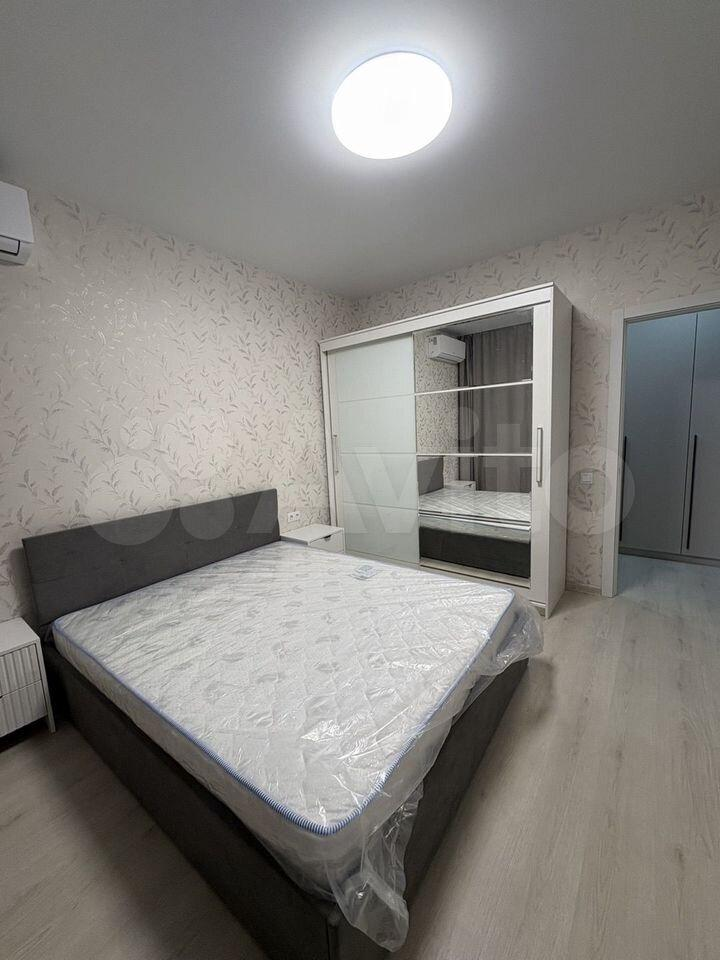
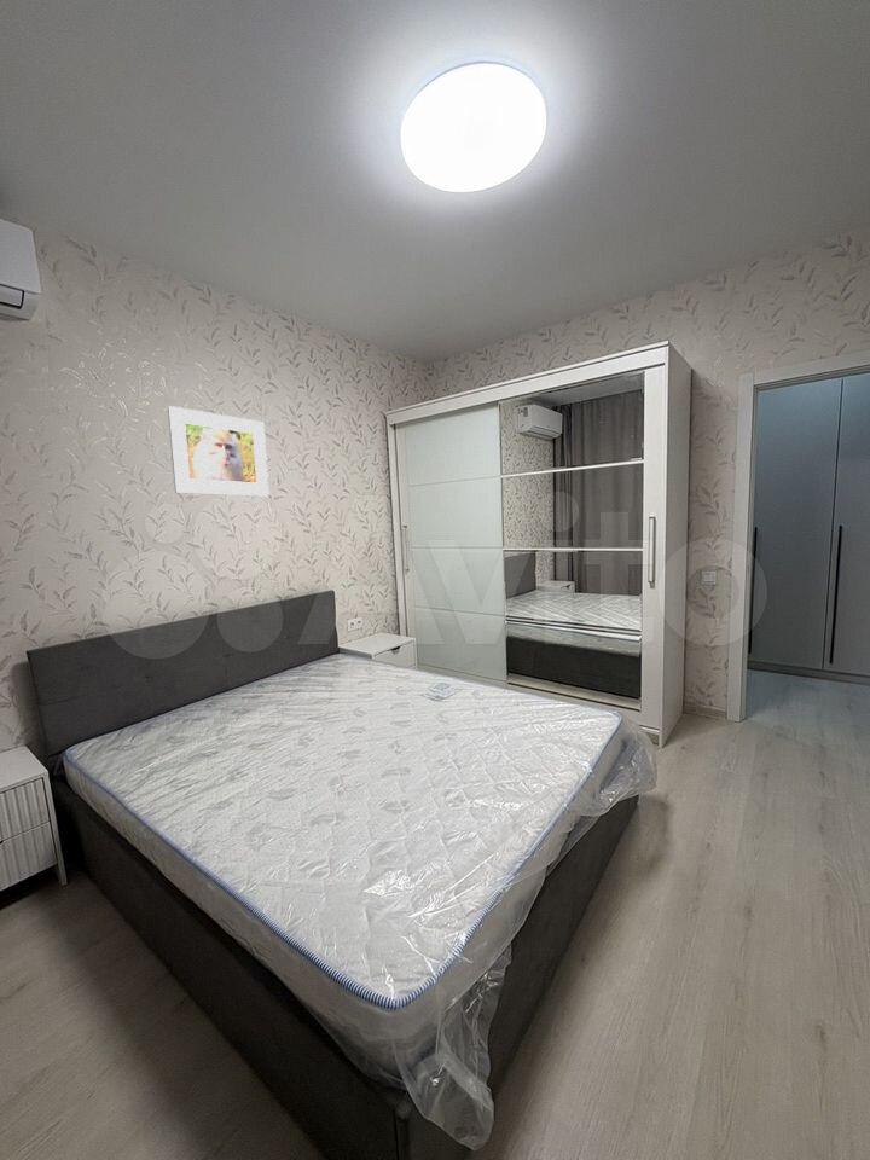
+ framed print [167,405,271,498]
